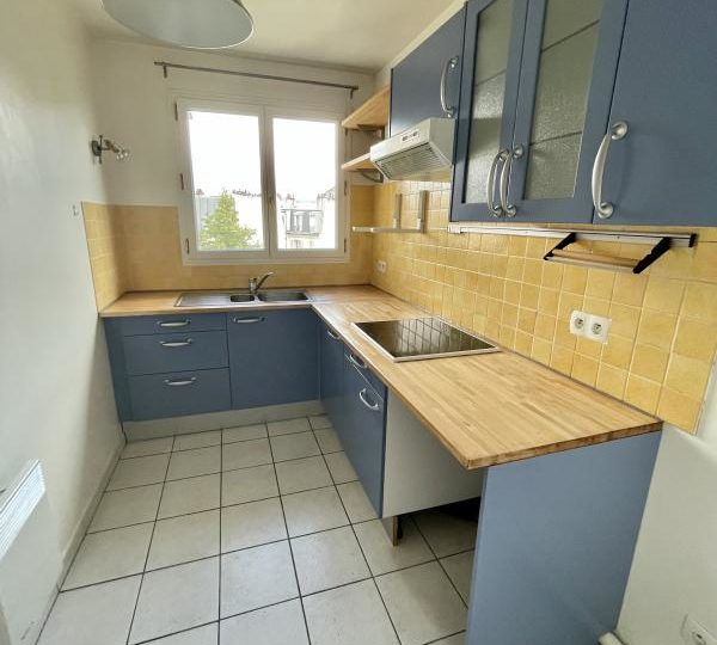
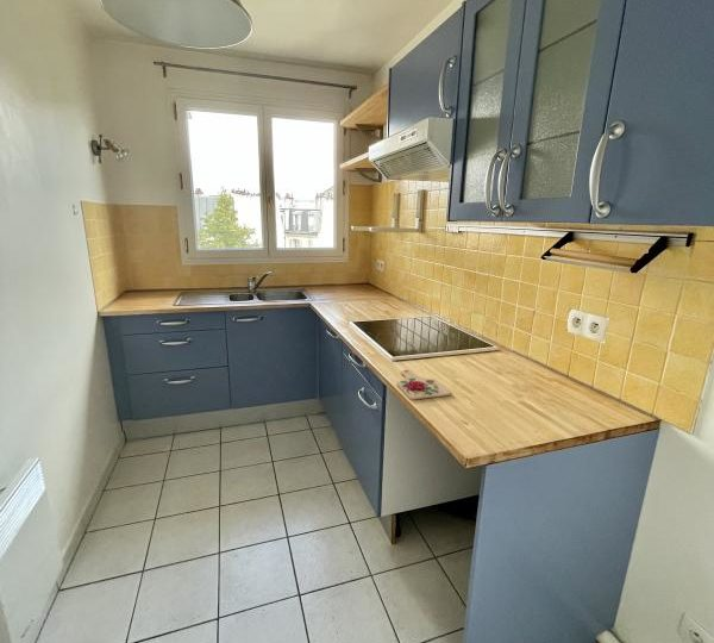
+ cutting board [395,369,452,400]
